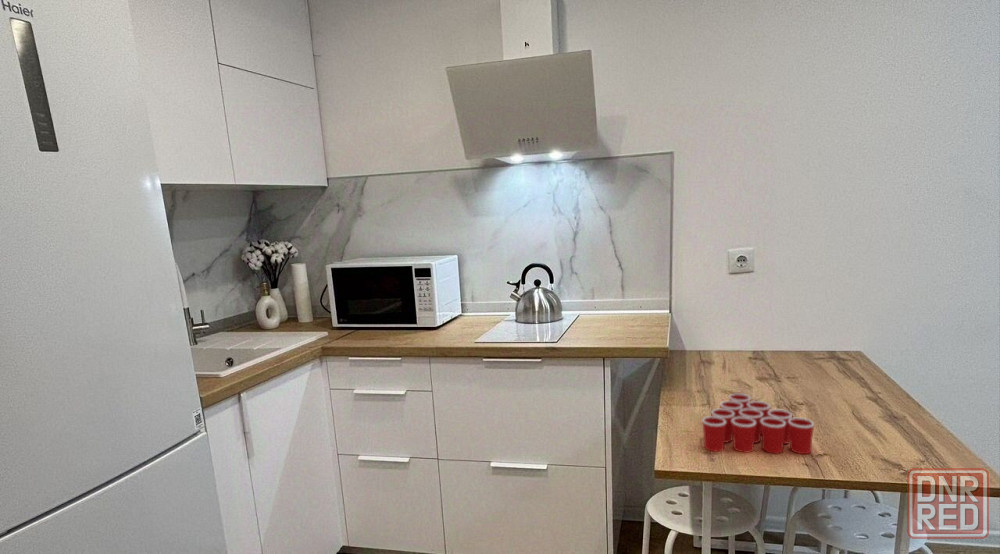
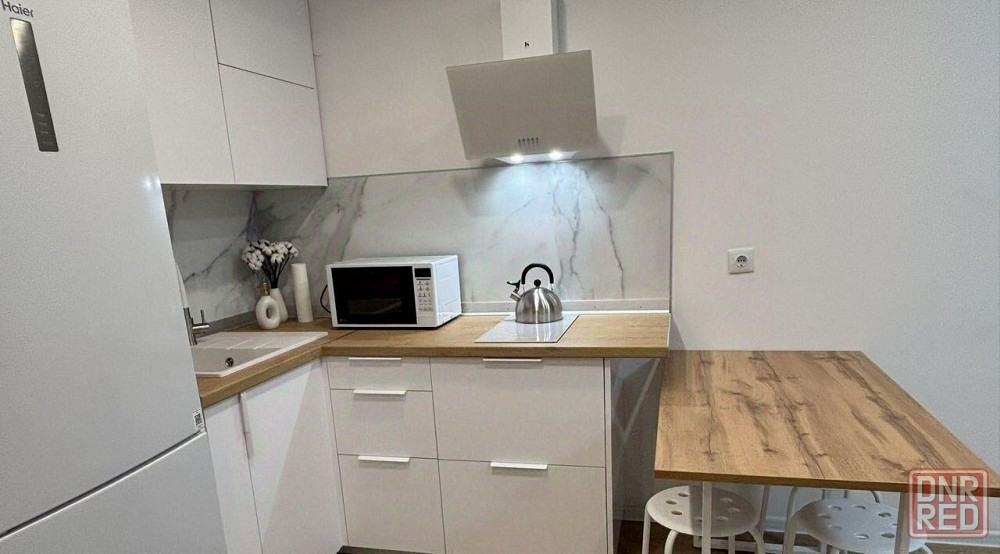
- cup [701,393,815,455]
